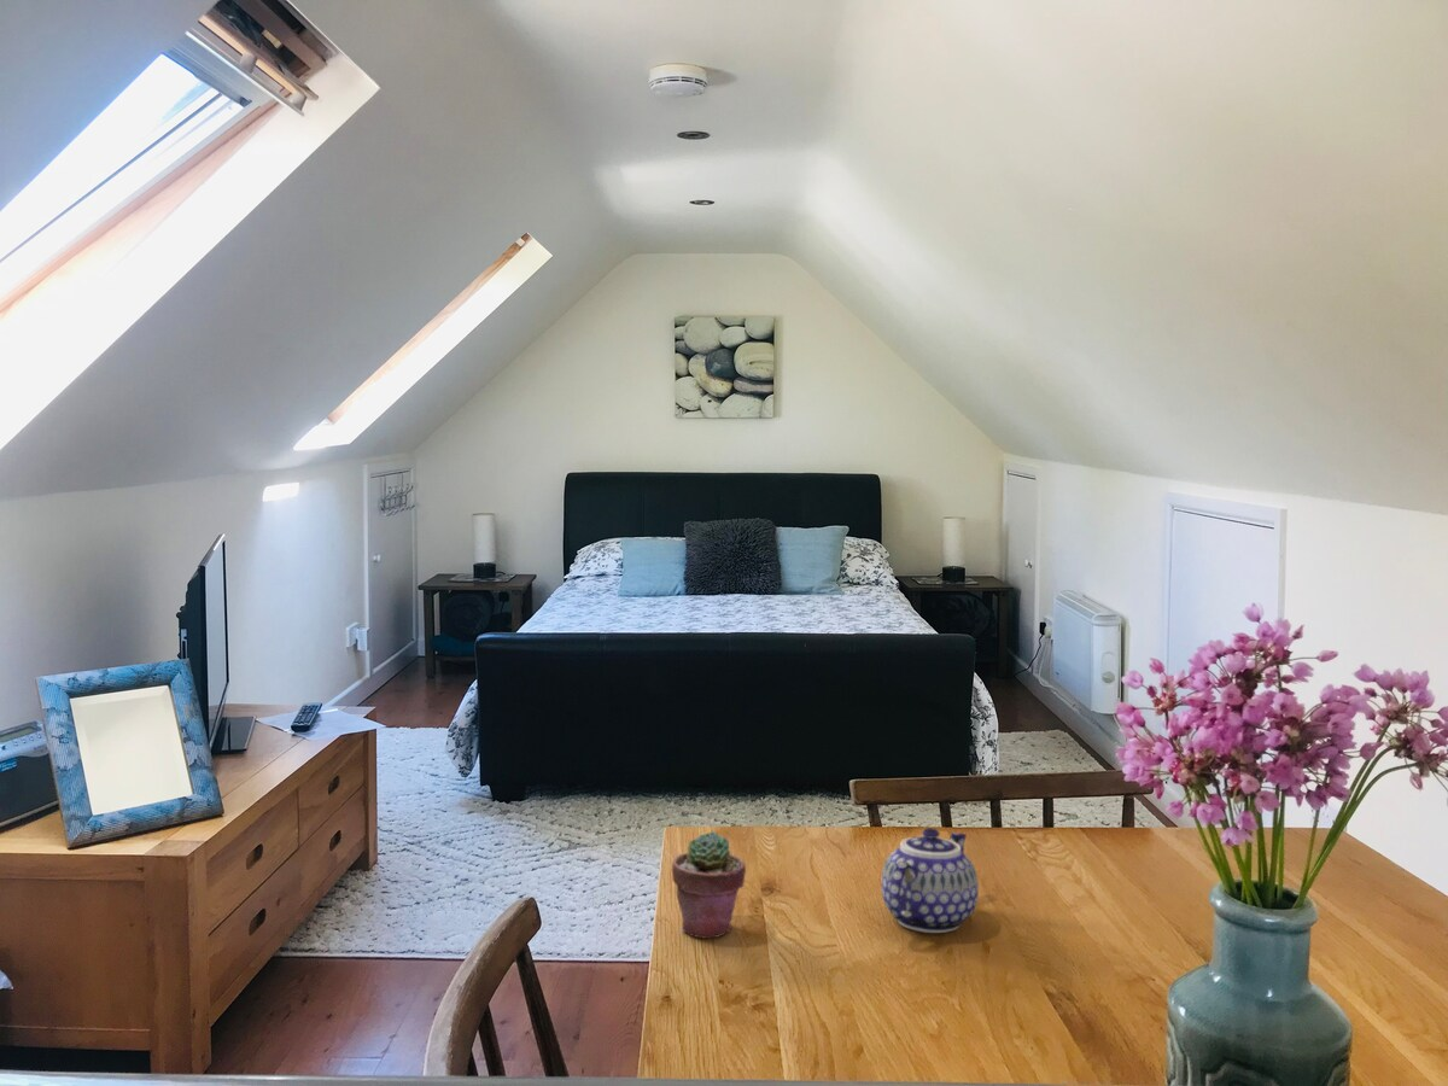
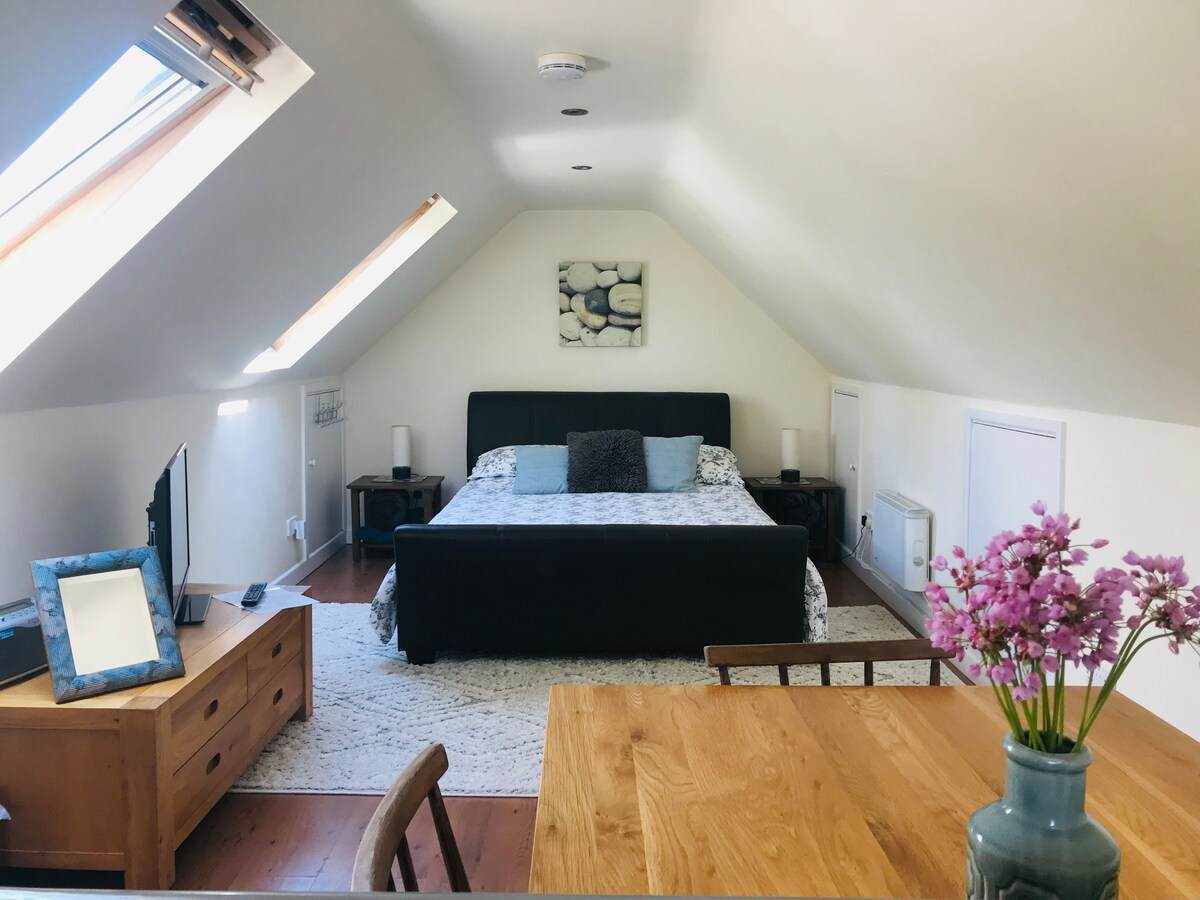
- potted succulent [671,830,747,939]
- teapot [881,827,980,934]
